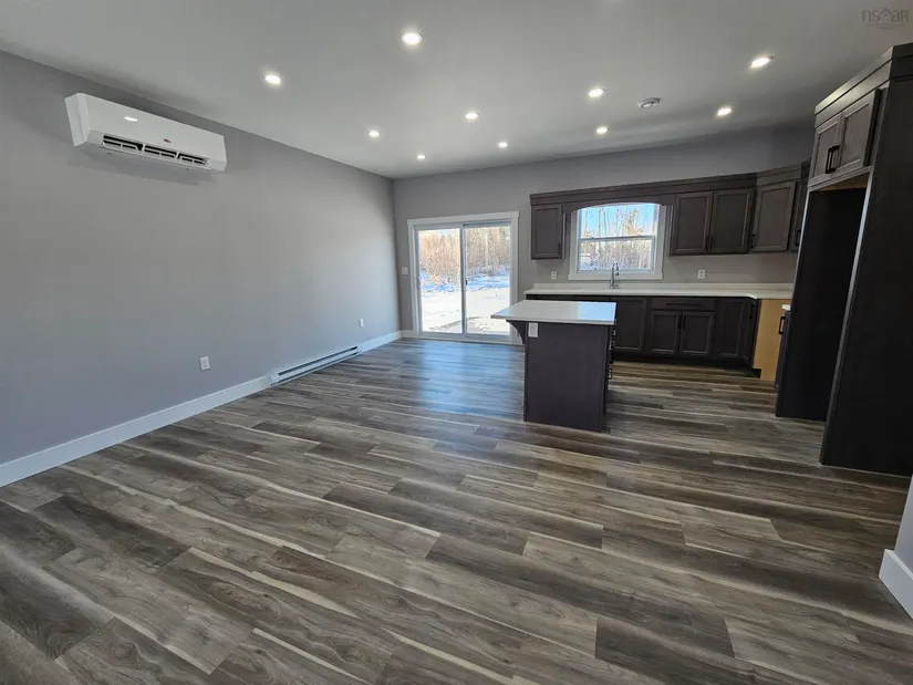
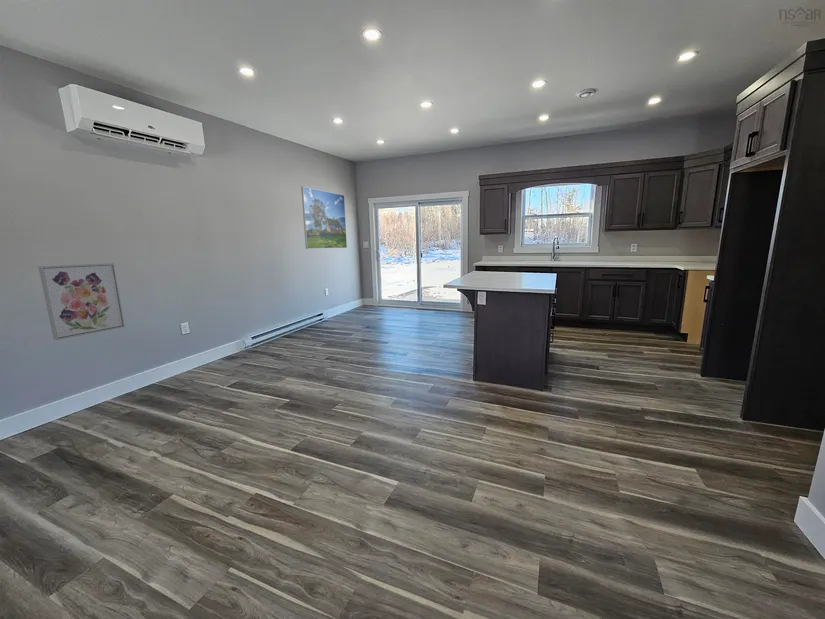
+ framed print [300,185,348,250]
+ wall art [38,262,126,341]
